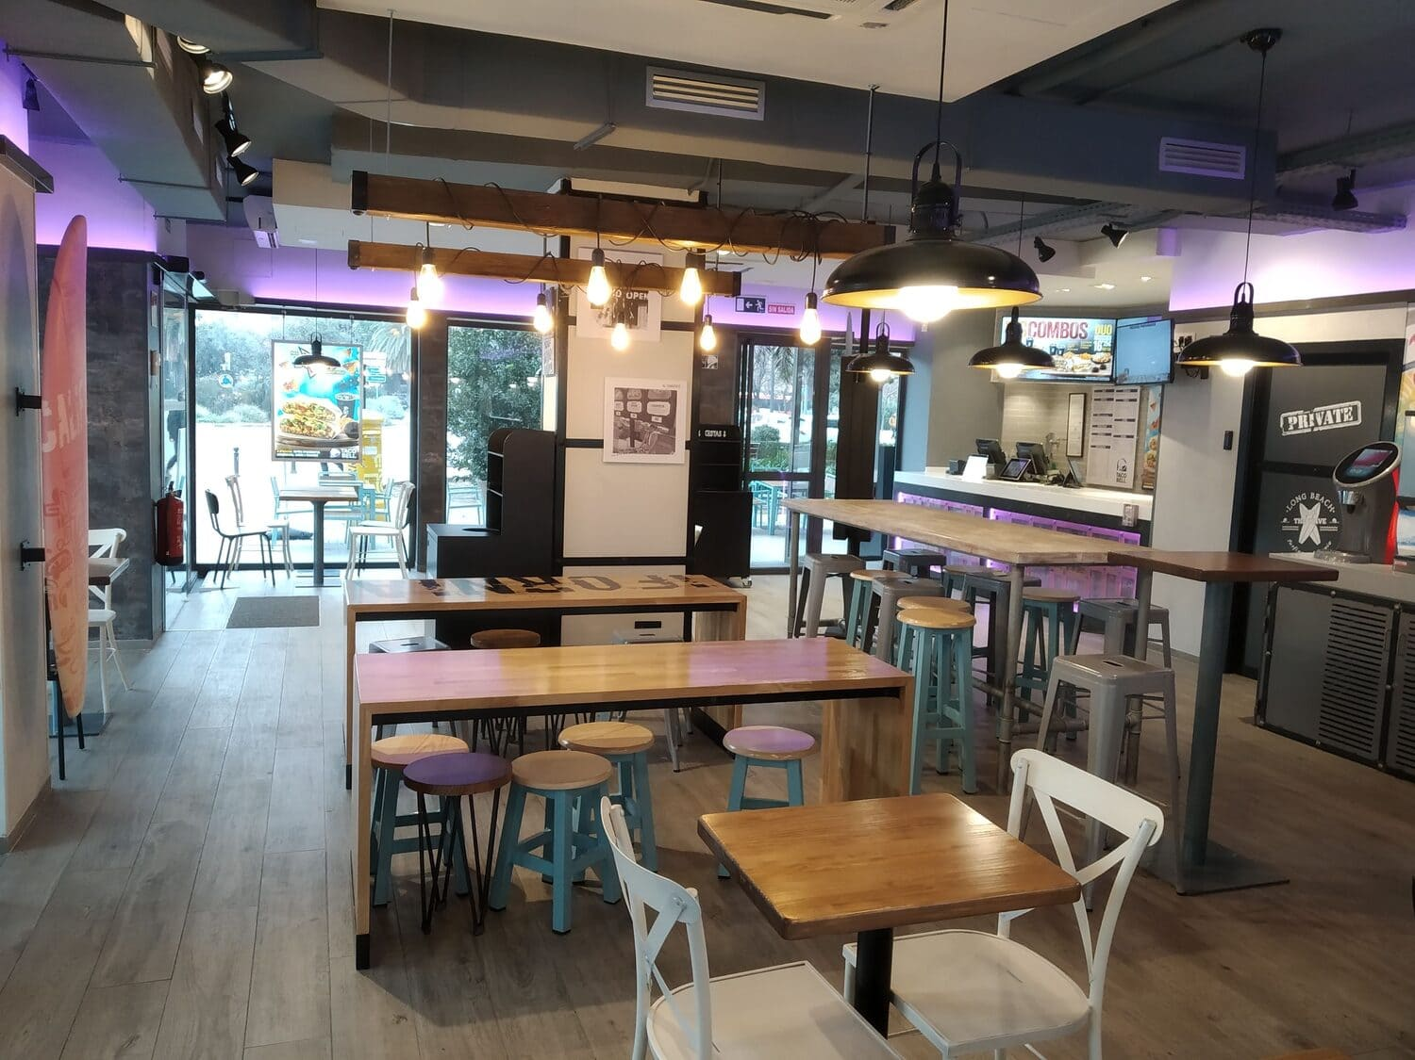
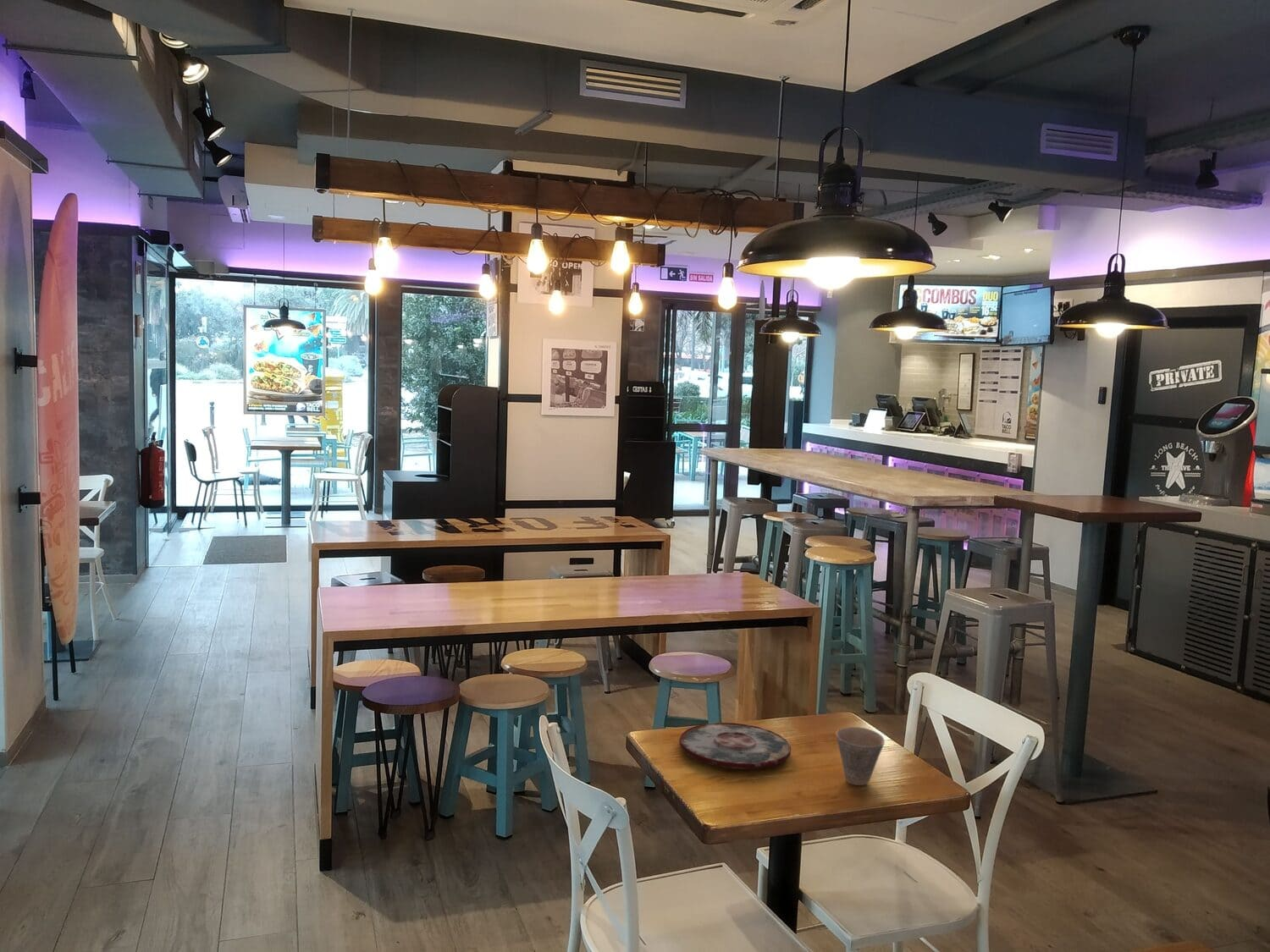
+ cup [835,726,886,786]
+ plate [678,722,792,770]
